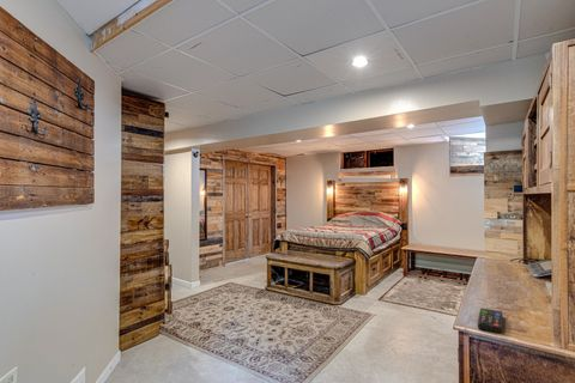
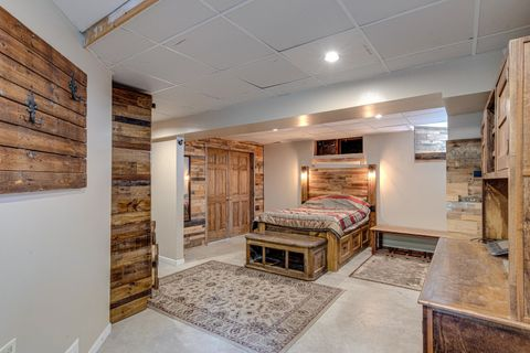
- remote control [477,306,504,334]
